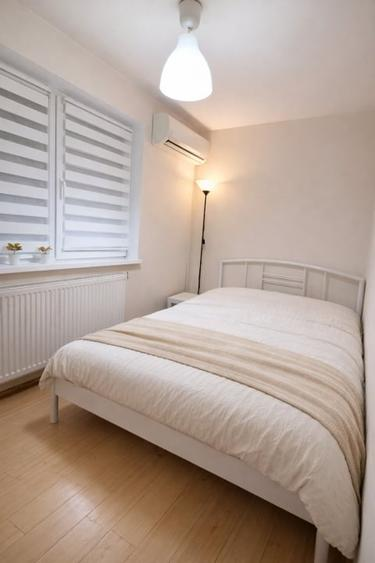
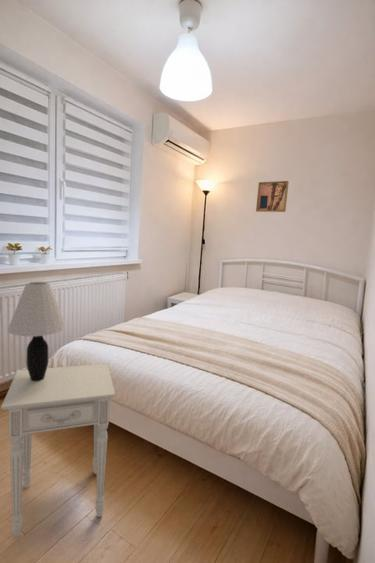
+ table lamp [6,280,67,381]
+ nightstand [0,363,116,539]
+ wall art [255,180,290,213]
